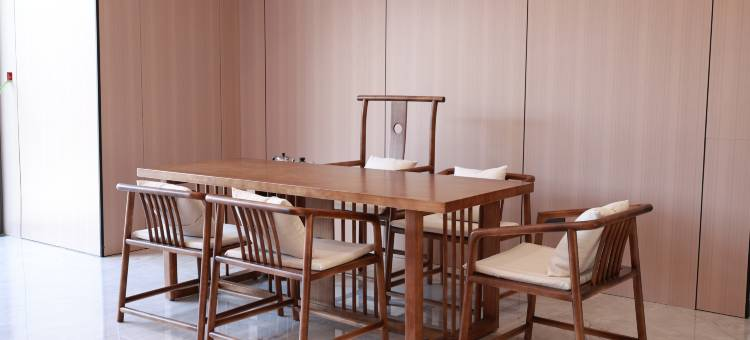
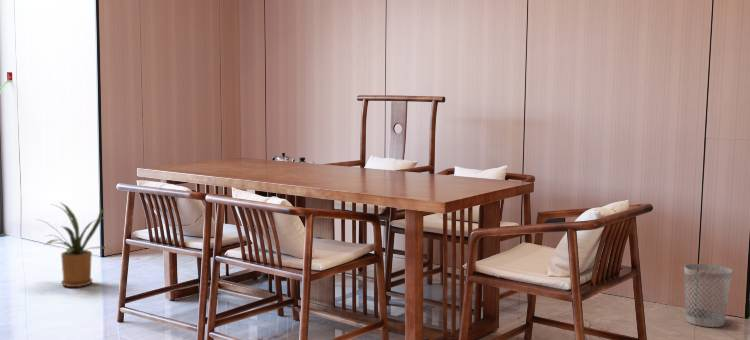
+ house plant [35,201,111,288]
+ wastebasket [683,263,733,328]
